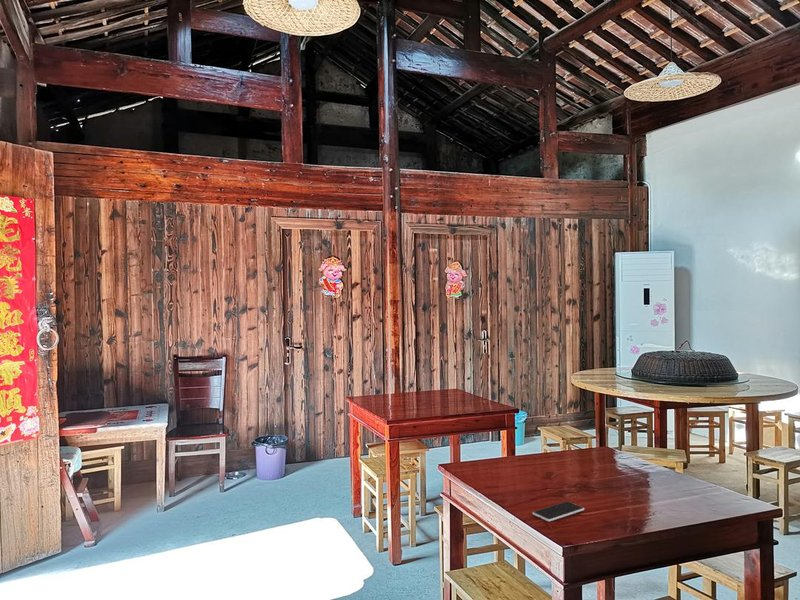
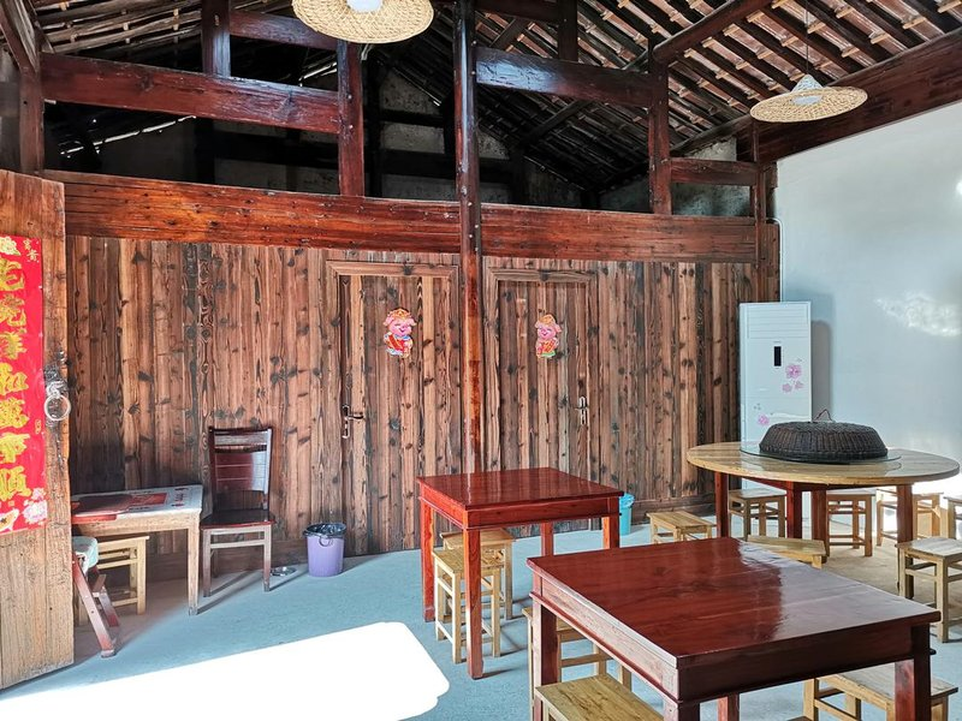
- smartphone [531,501,585,523]
